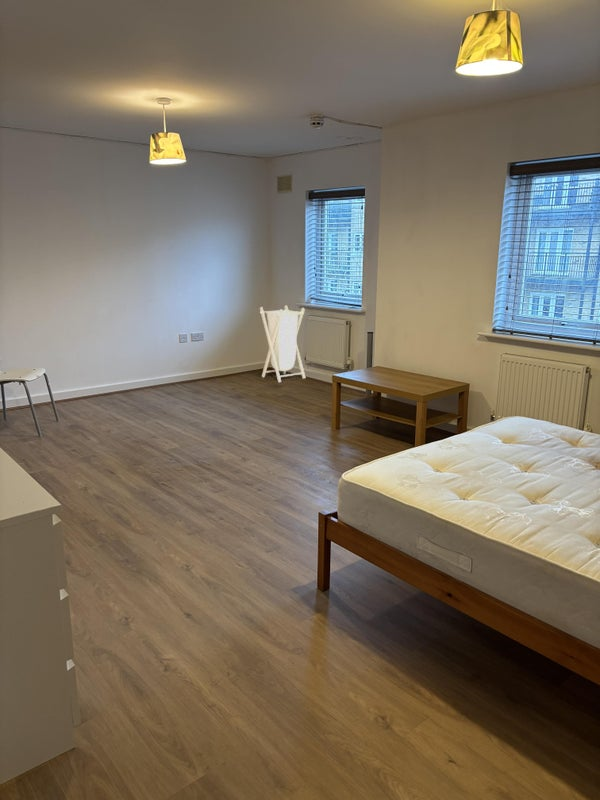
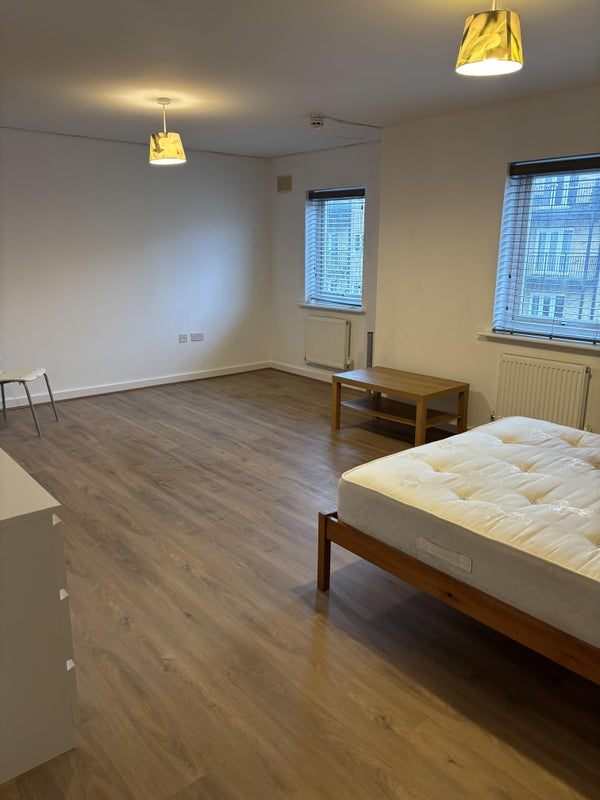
- laundry hamper [259,304,306,383]
